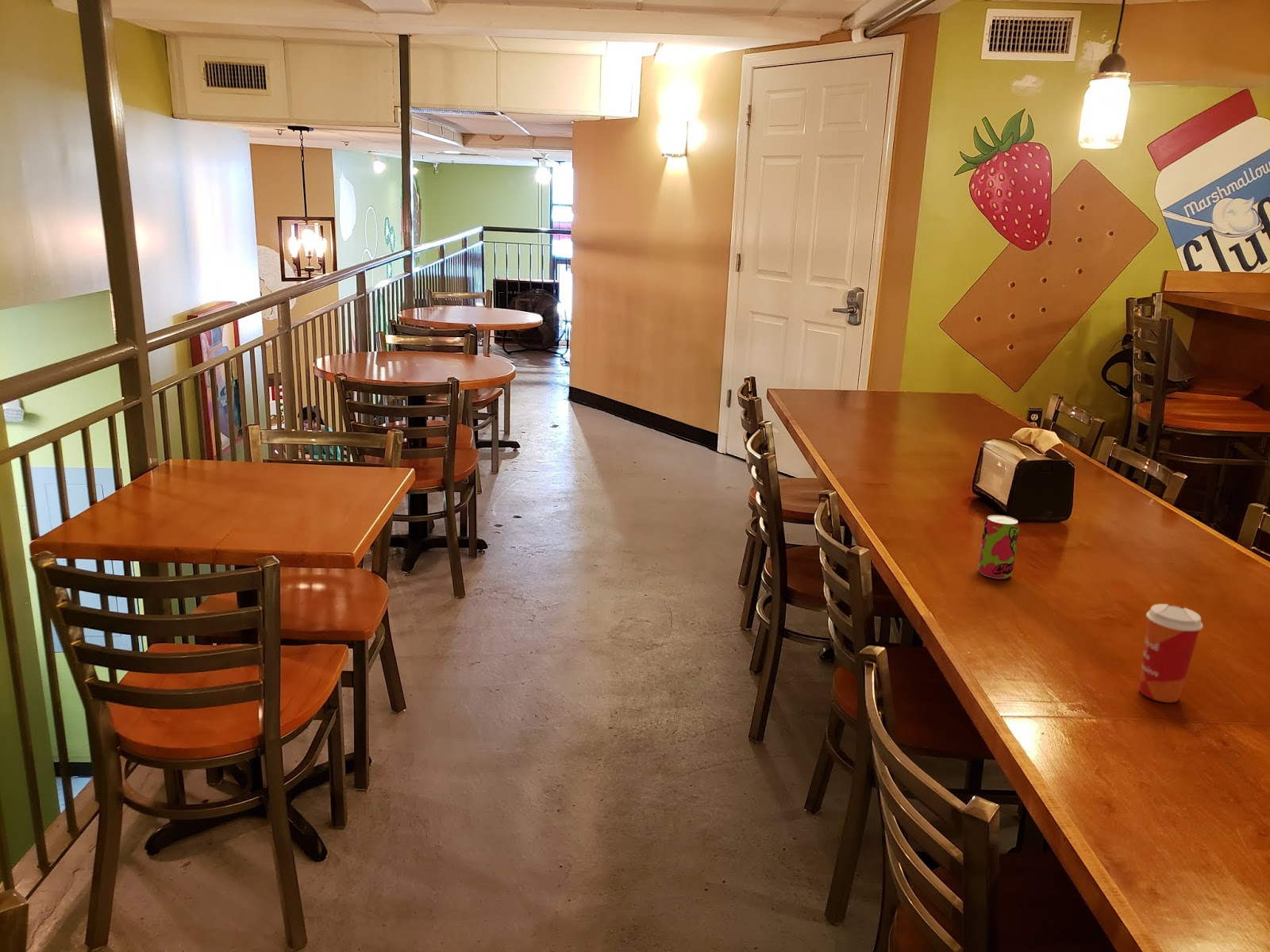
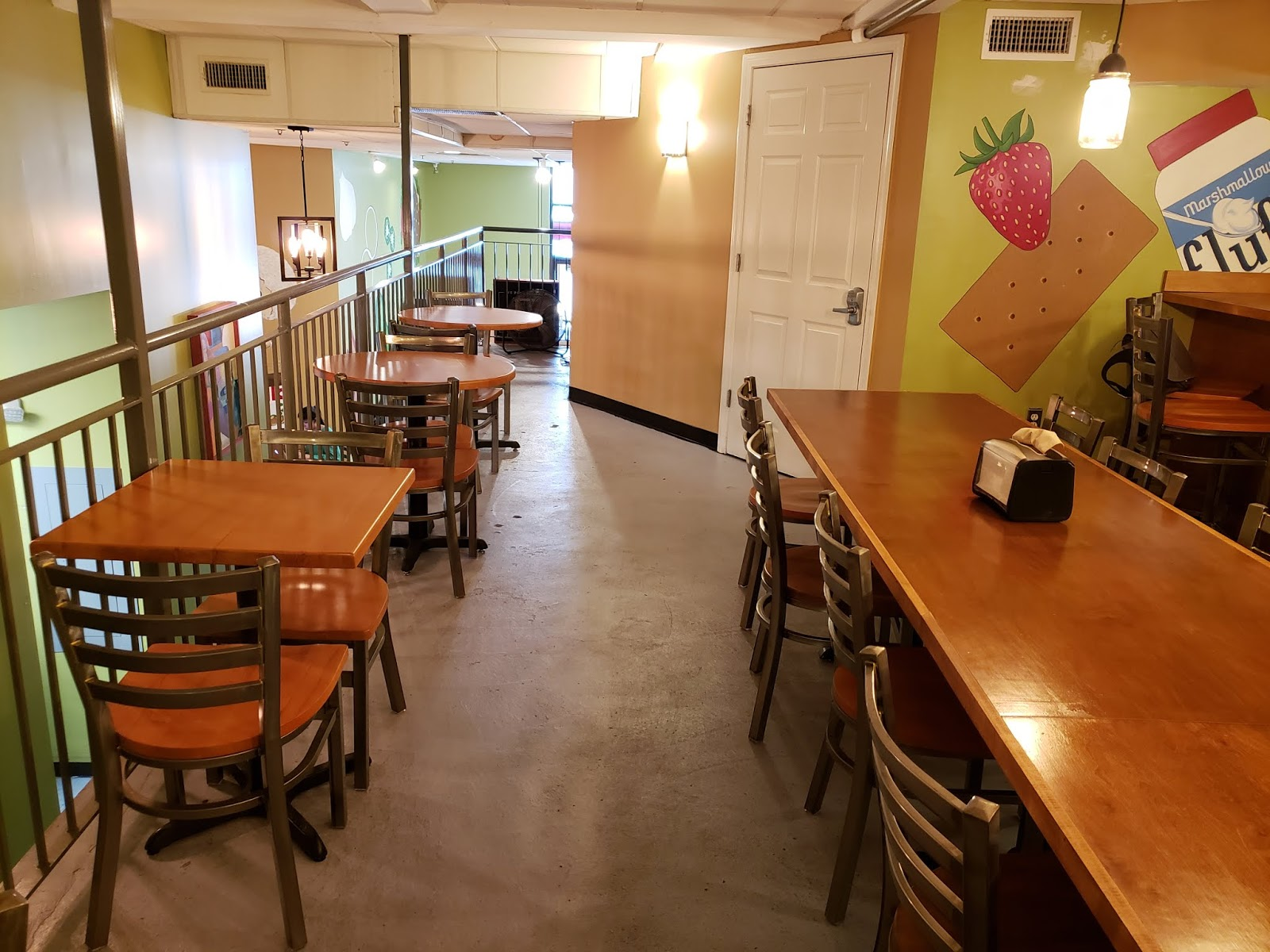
- paper cup [1138,603,1204,704]
- beverage can [977,514,1020,579]
